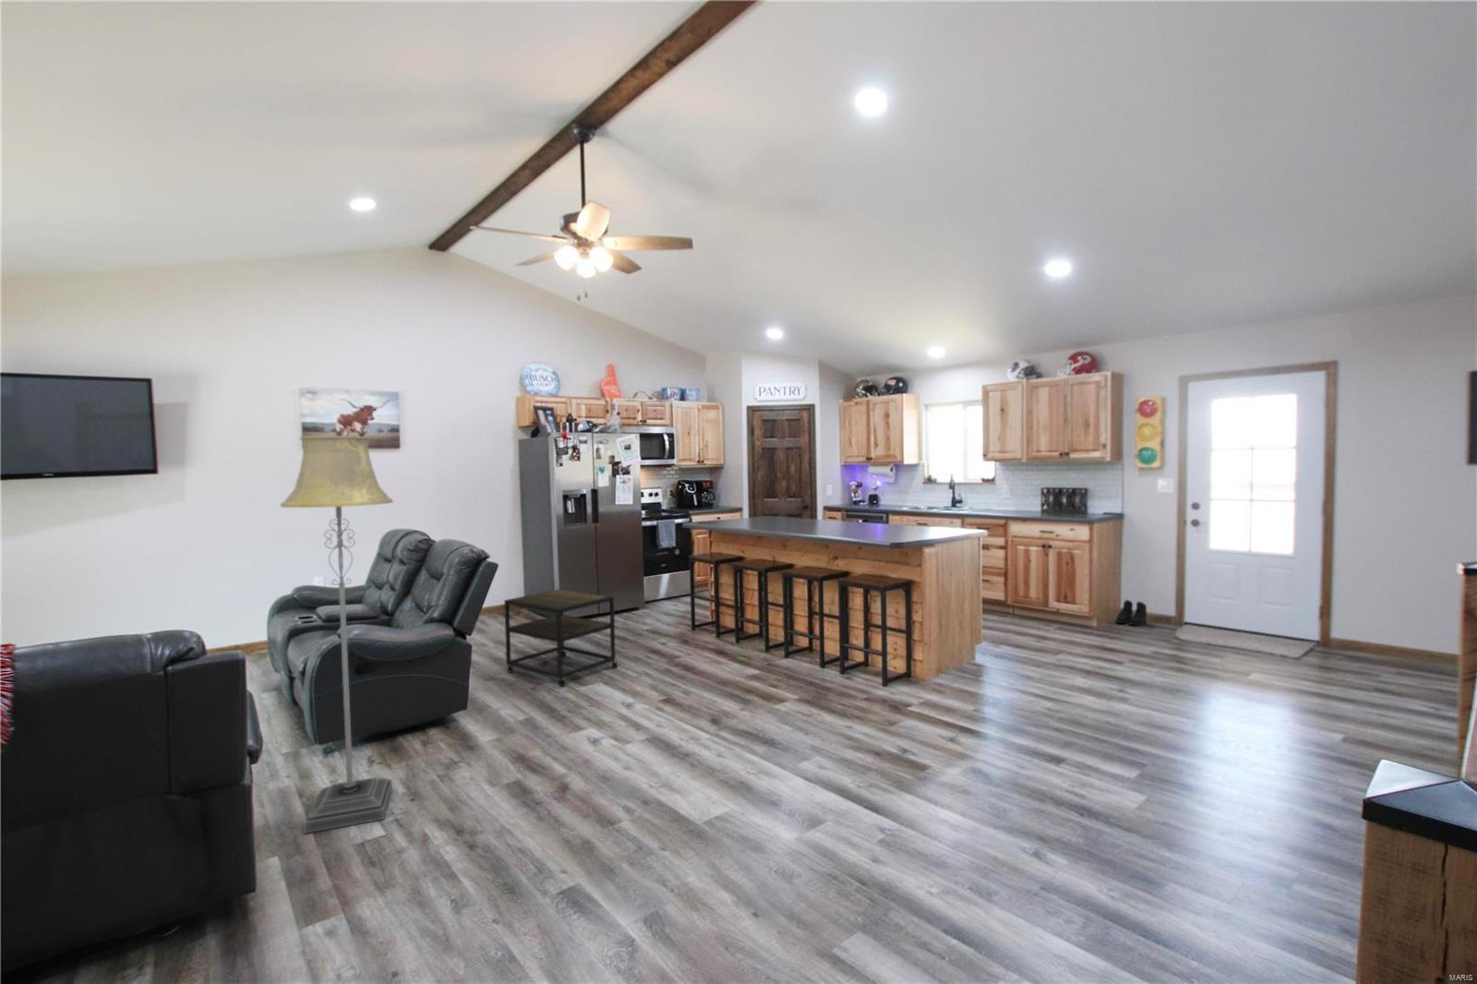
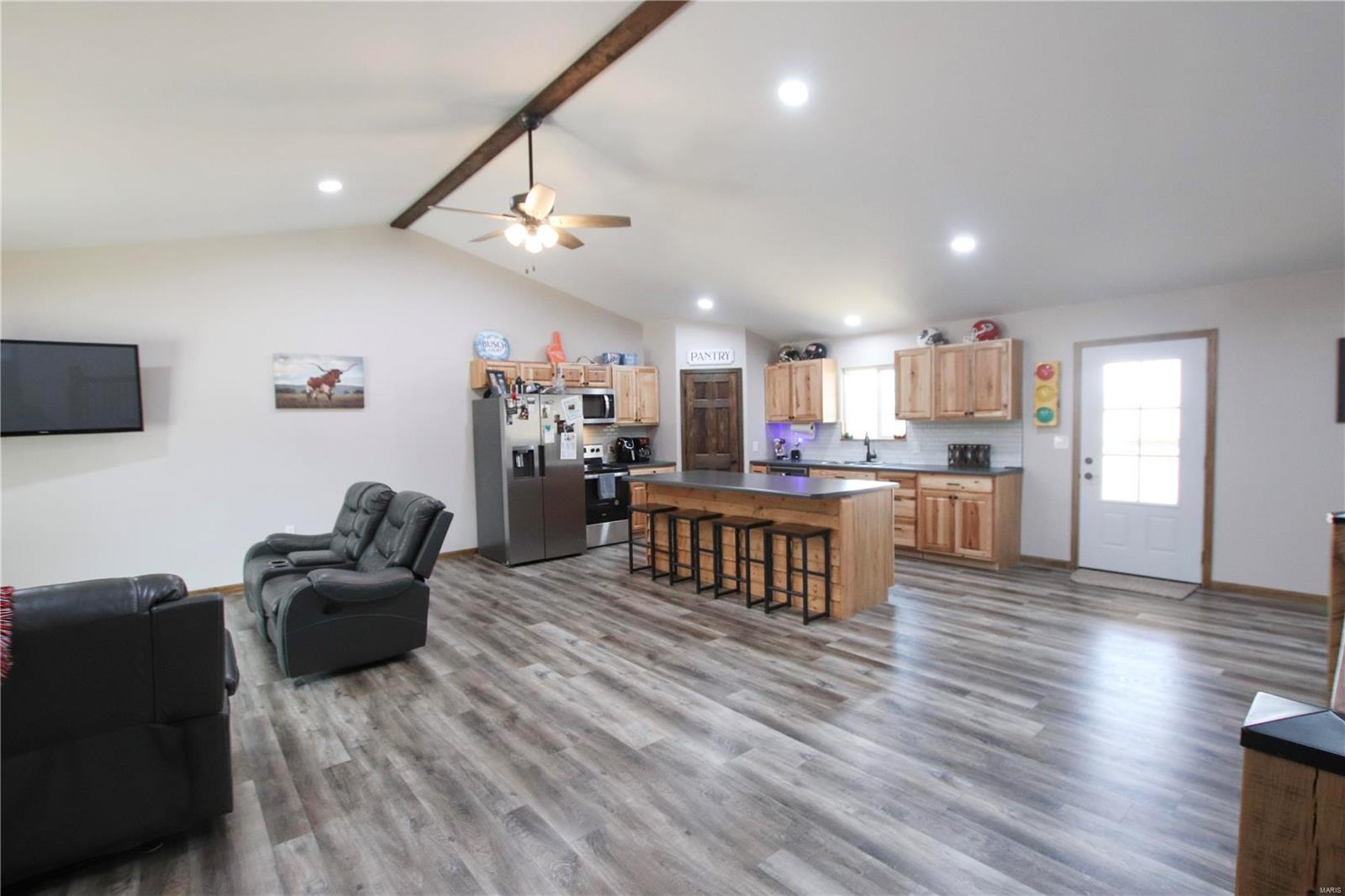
- floor lamp [280,435,394,835]
- boots [1115,600,1148,627]
- side table [503,588,618,687]
